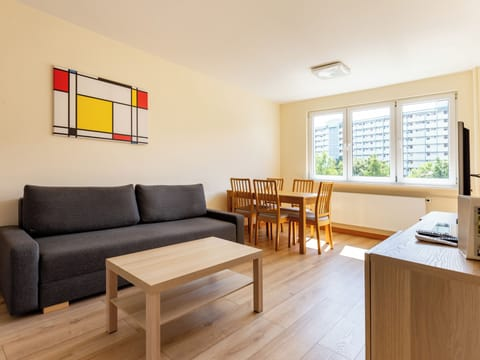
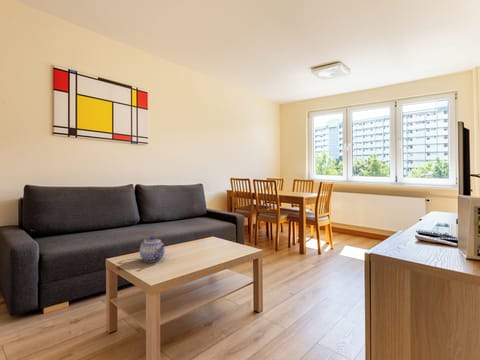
+ teapot [139,235,166,263]
